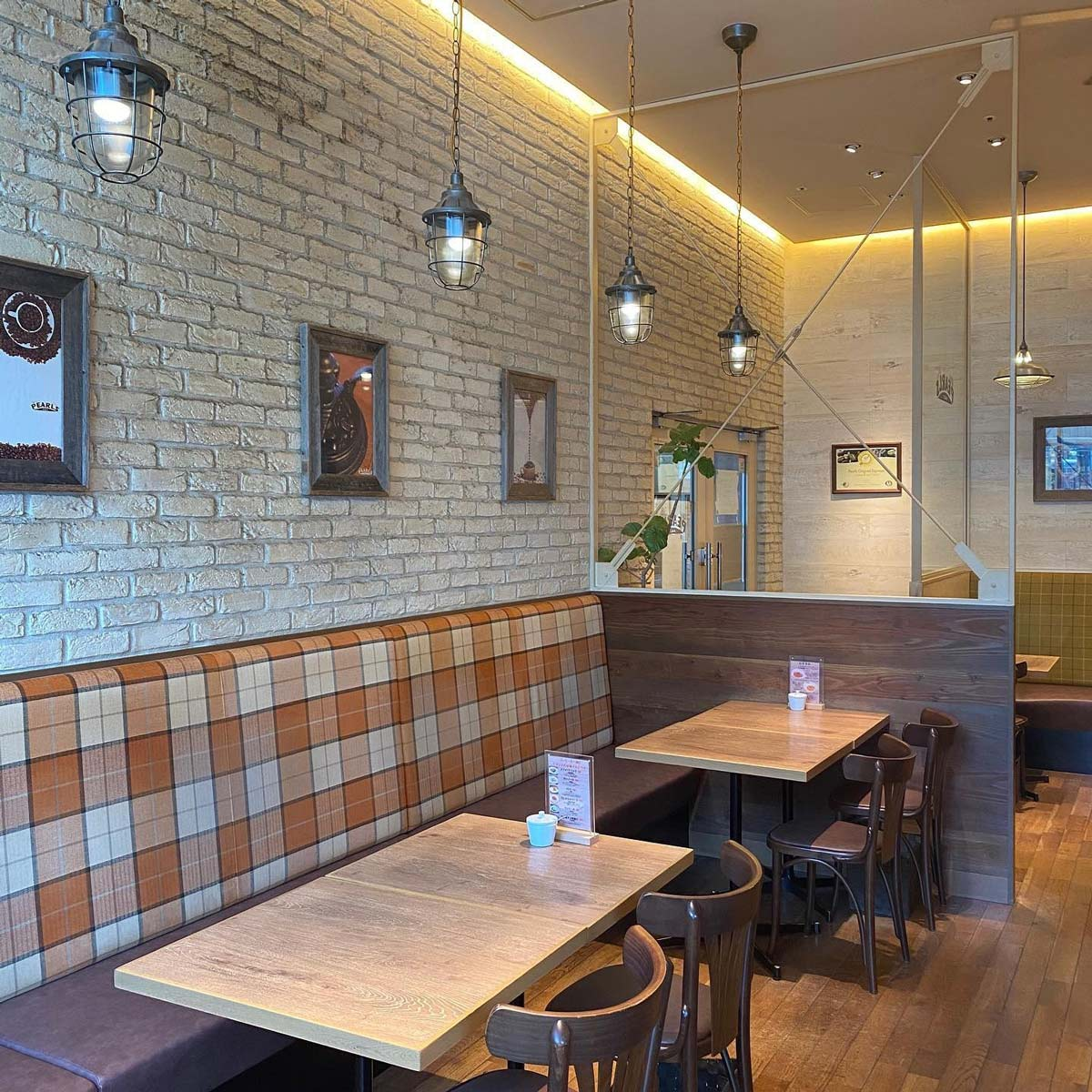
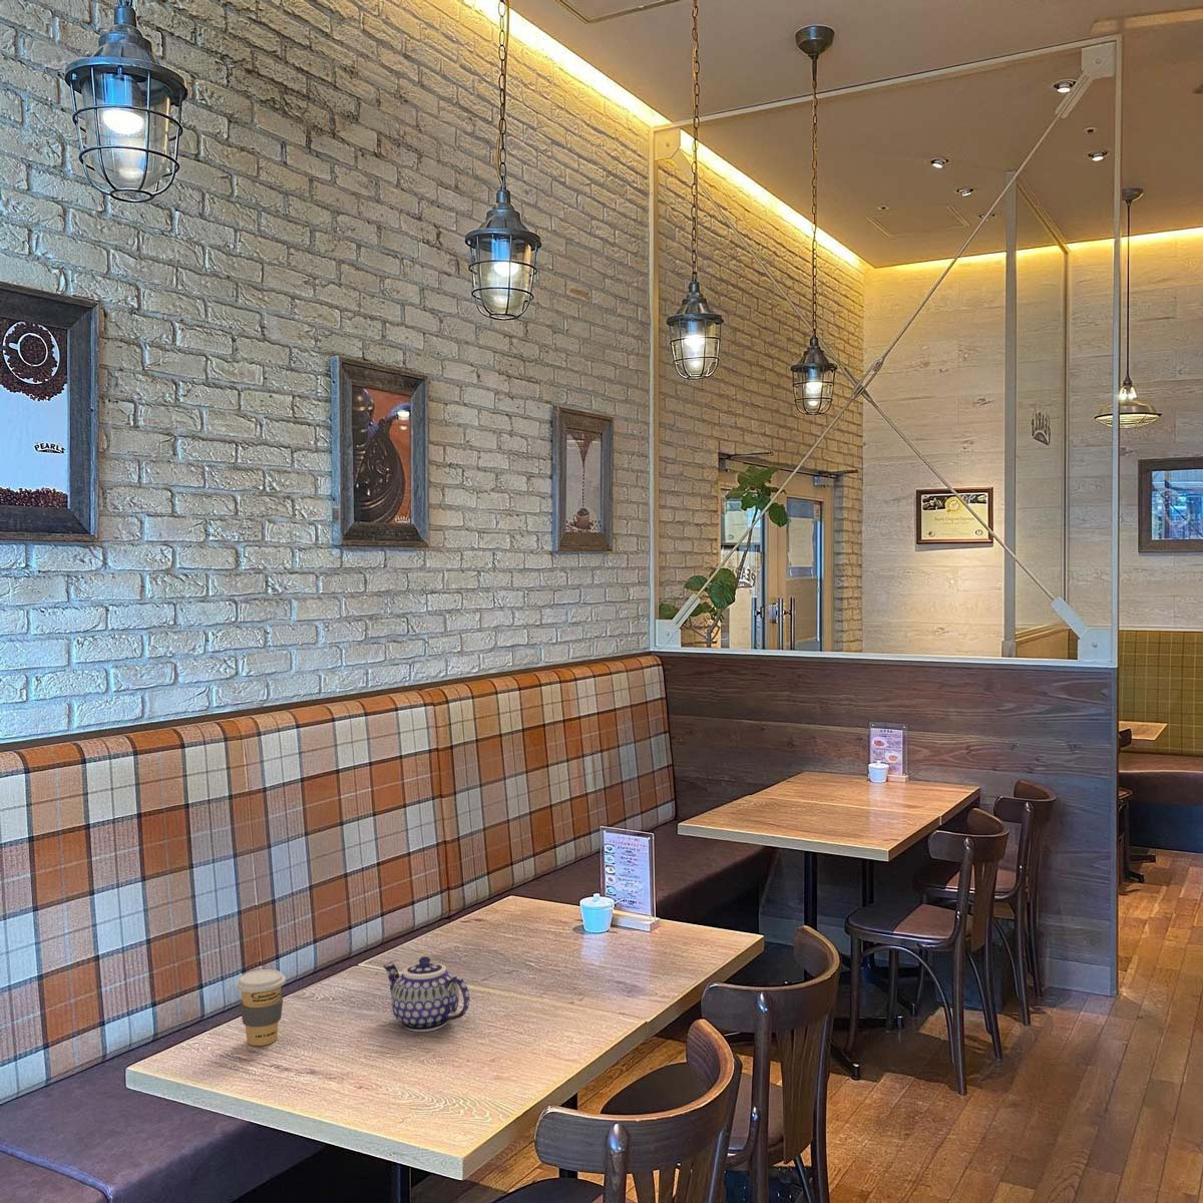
+ coffee cup [235,968,286,1047]
+ teapot [382,955,472,1032]
